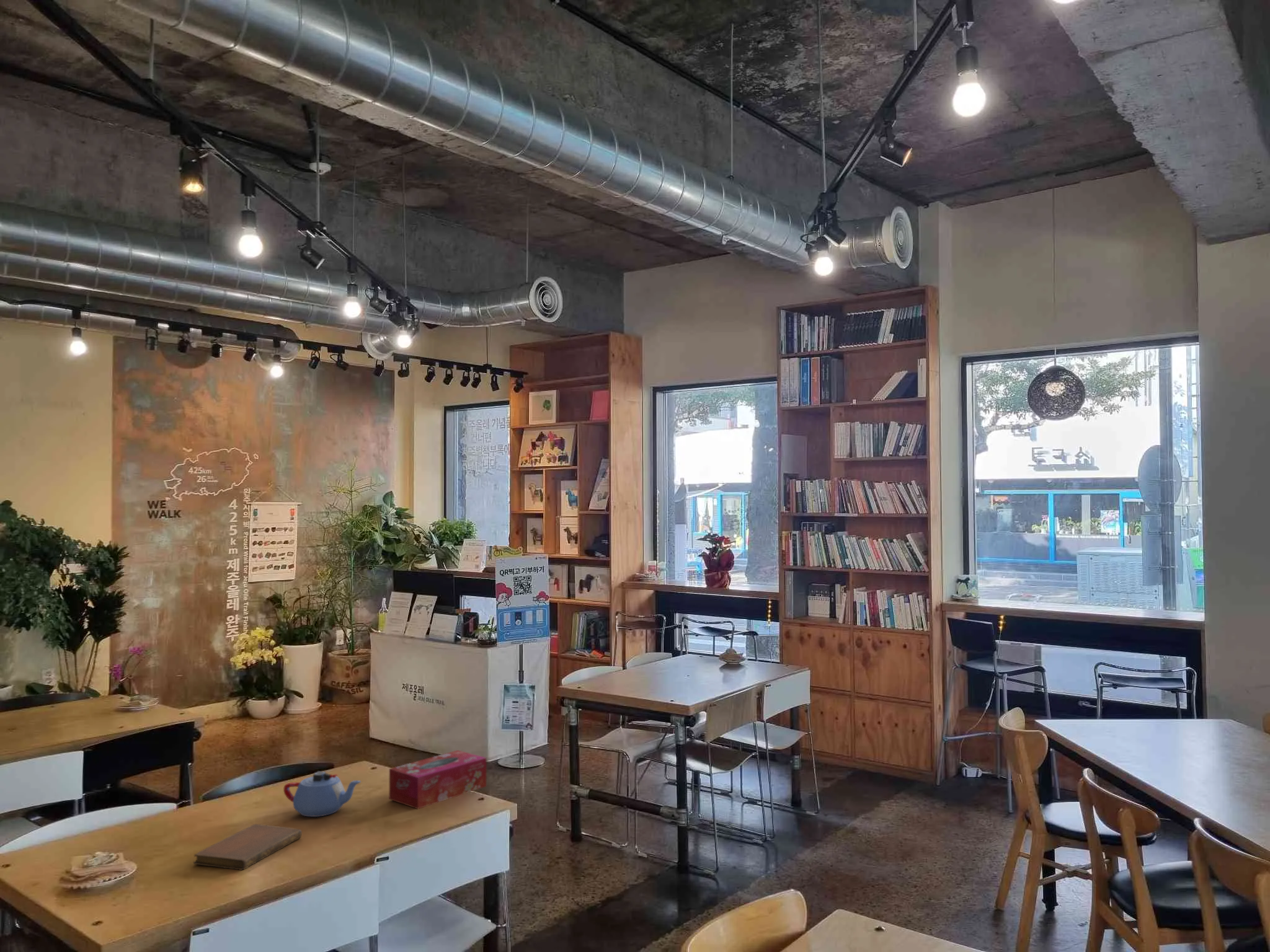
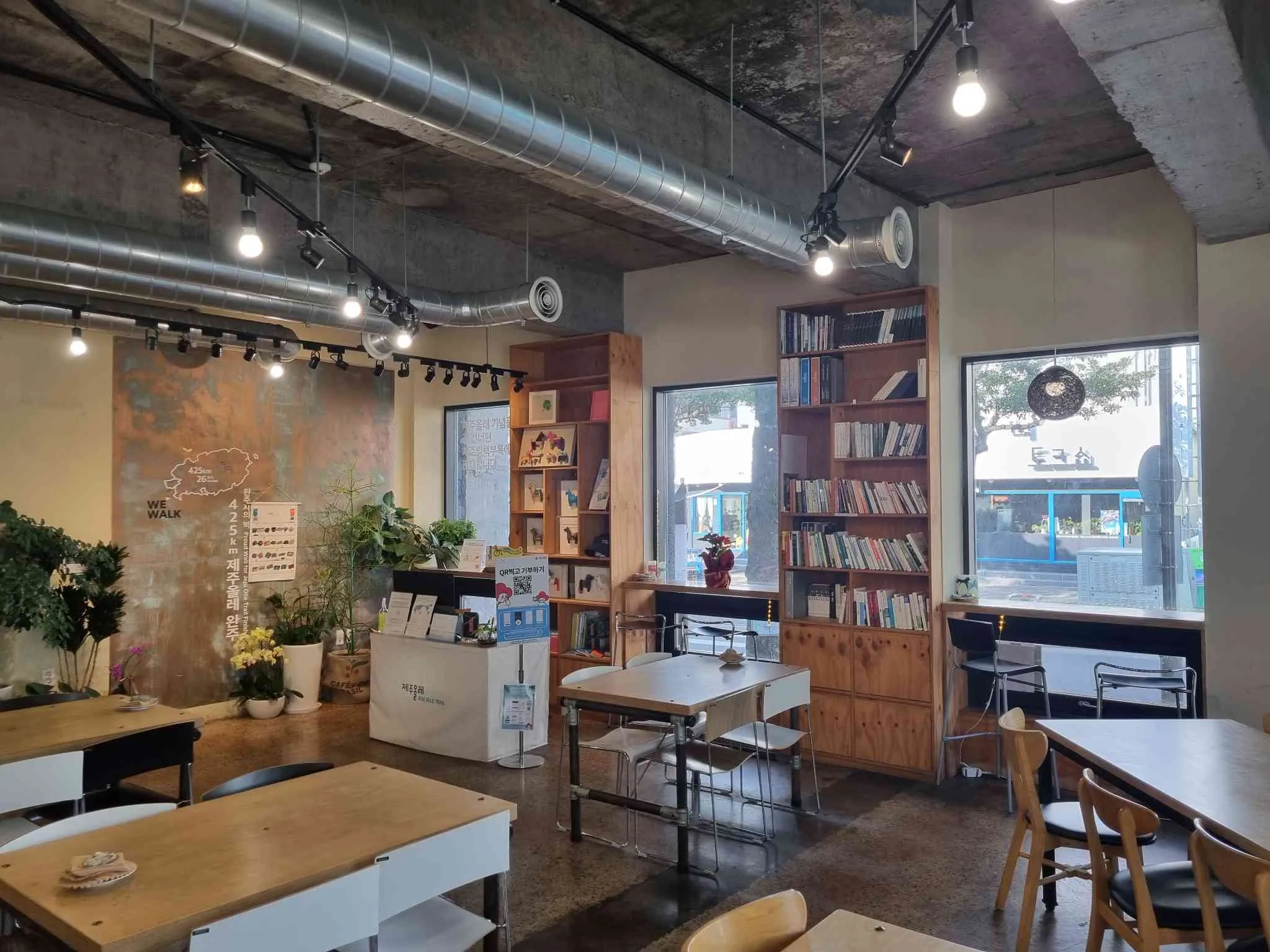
- tissue box [388,749,487,809]
- notebook [193,824,303,871]
- teapot [283,770,362,818]
